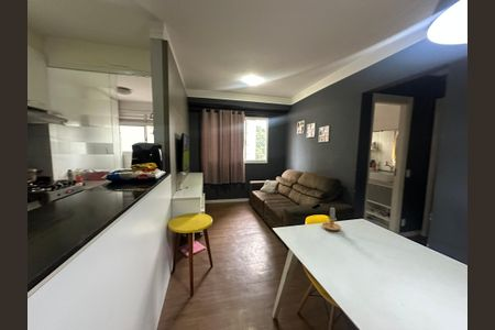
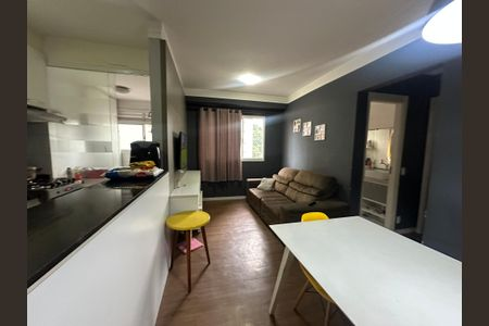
- candle [321,206,342,232]
